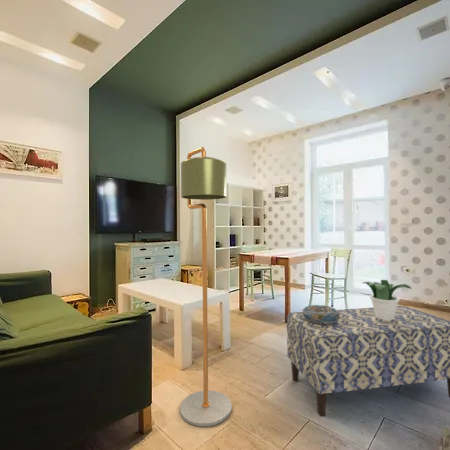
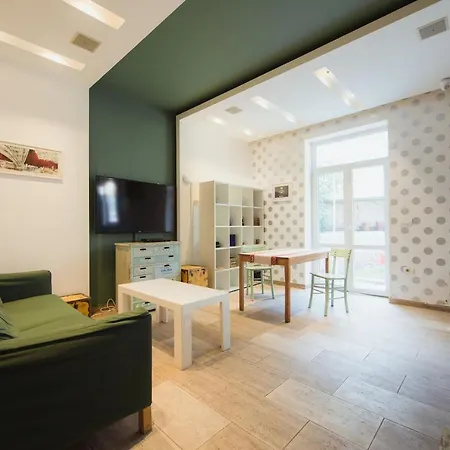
- potted plant [362,279,413,320]
- bench [286,305,450,417]
- decorative bowl [301,304,340,324]
- floor lamp [179,146,233,427]
